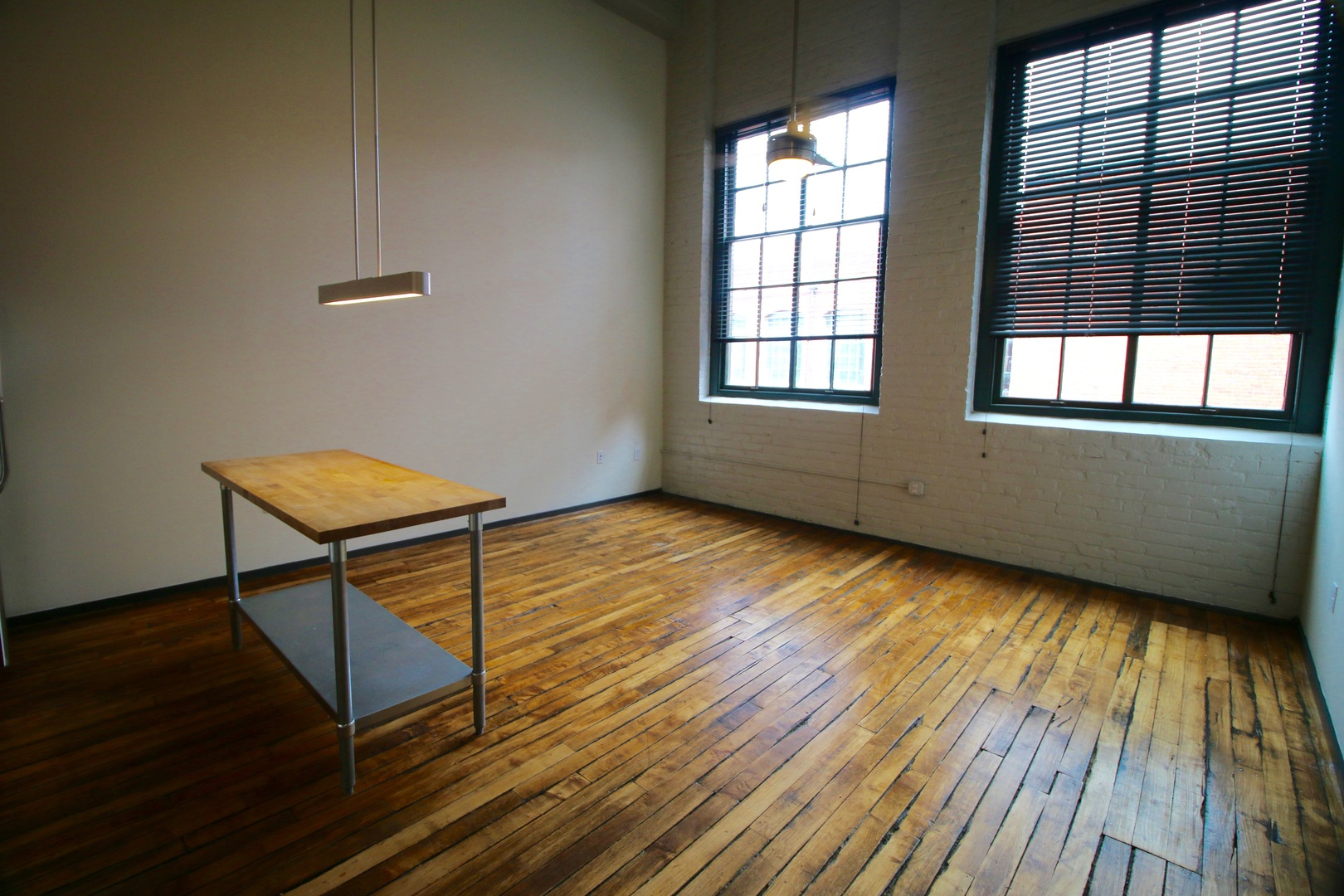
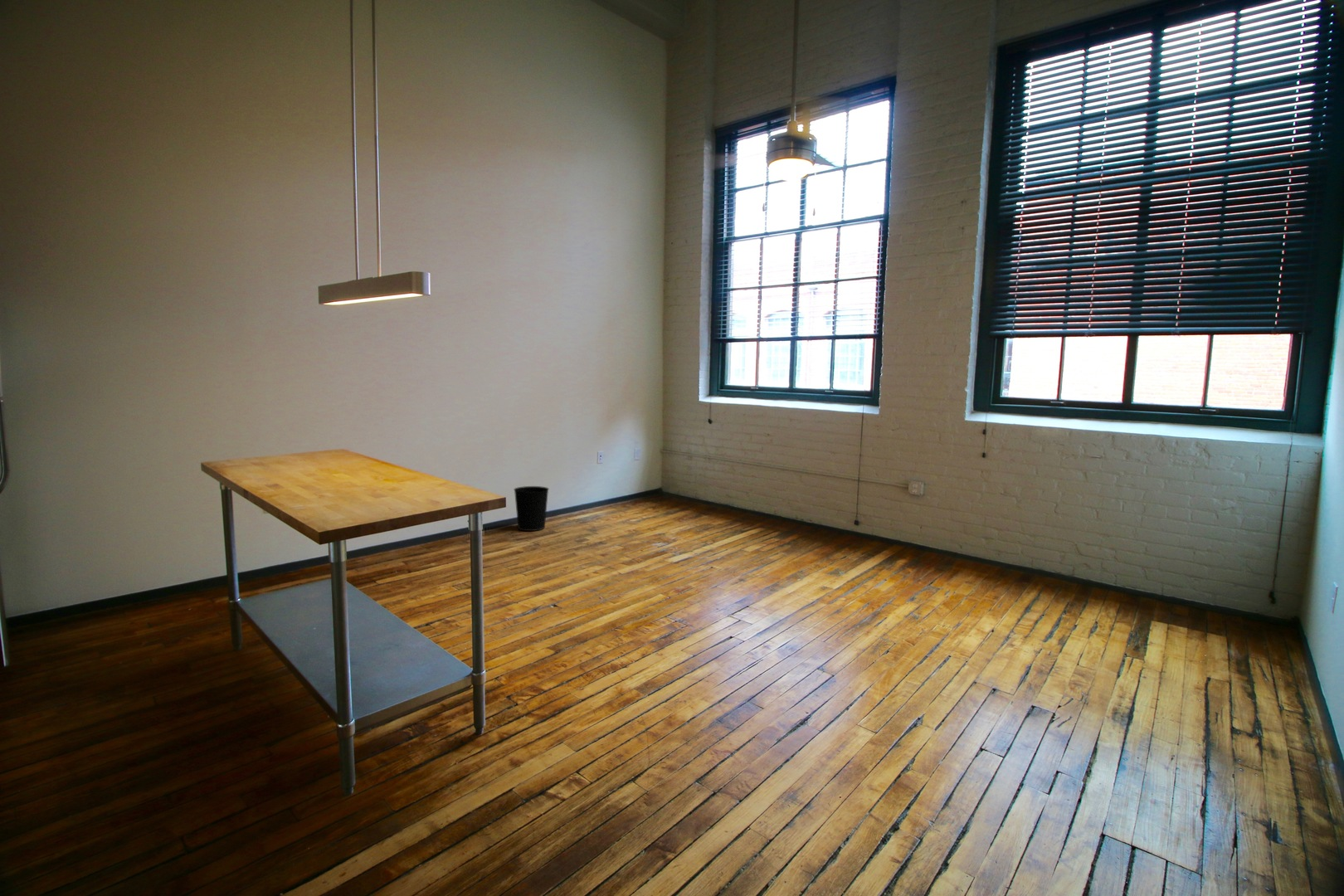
+ wastebasket [513,485,550,532]
